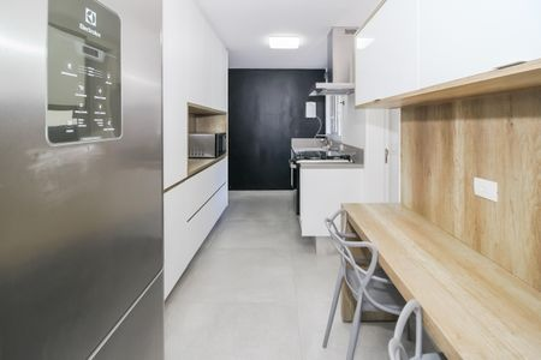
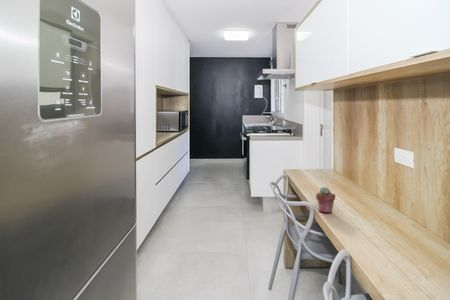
+ potted succulent [315,186,336,214]
